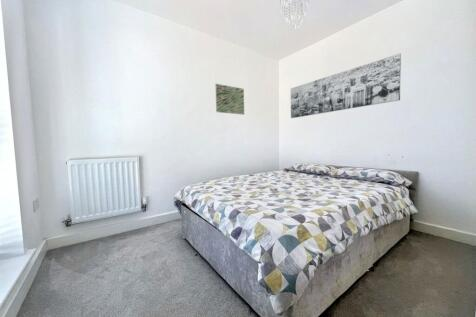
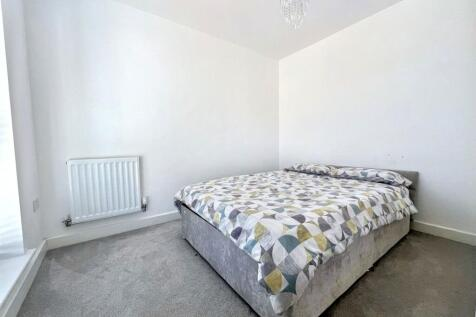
- wall art [290,52,402,119]
- wall art [215,83,245,116]
